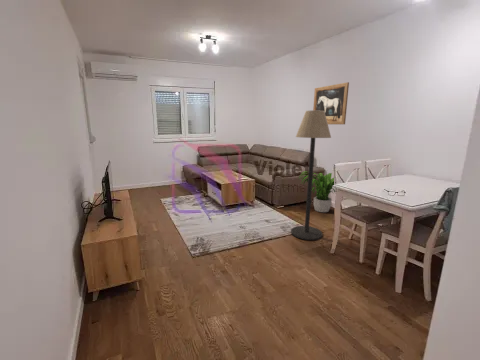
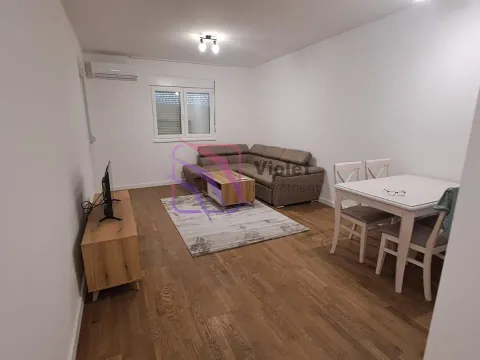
- wall art [312,81,350,125]
- potted plant [298,170,336,213]
- floor lamp [290,109,332,241]
